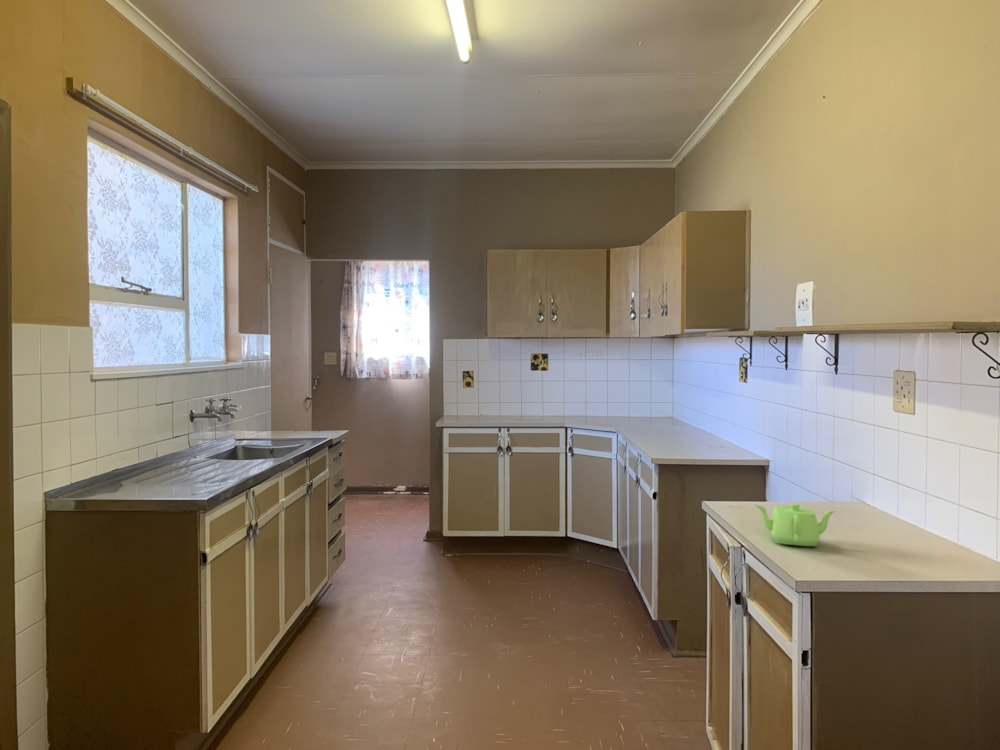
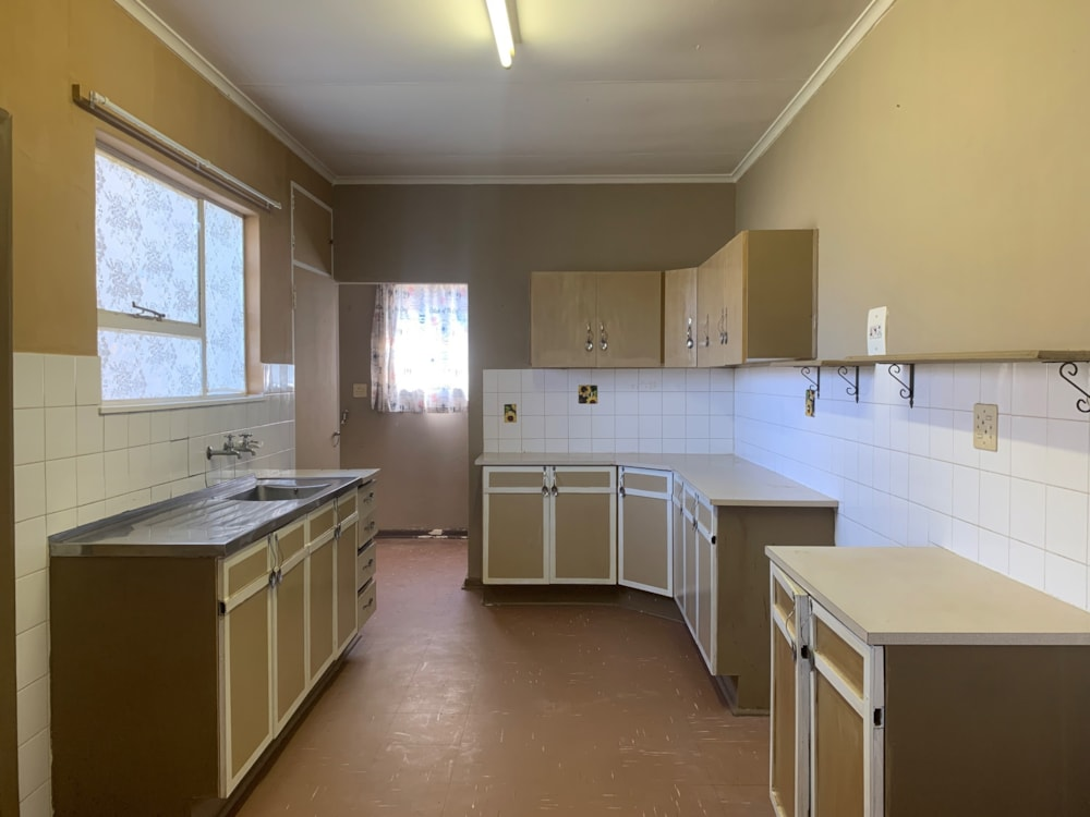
- teapot [754,502,838,547]
